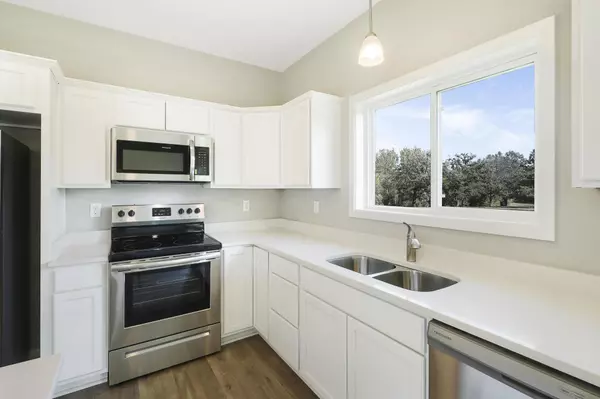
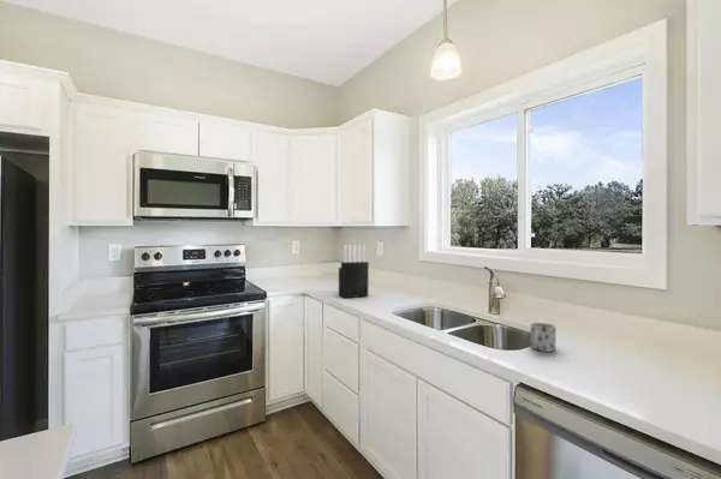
+ knife block [338,244,370,299]
+ mug [530,322,556,353]
